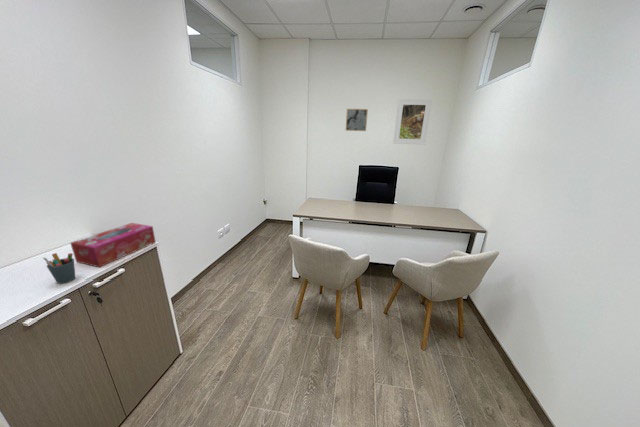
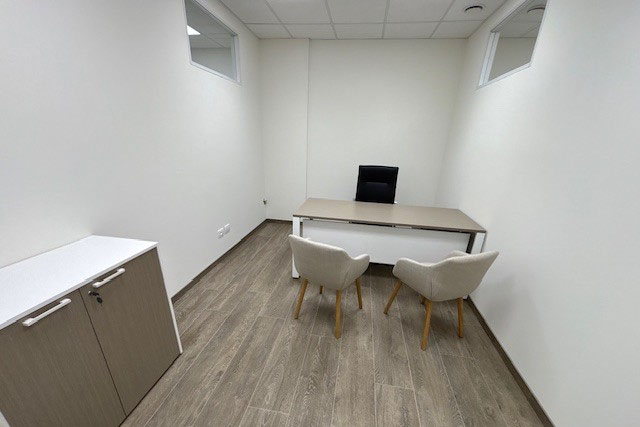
- wall art [345,108,369,132]
- tissue box [69,222,157,268]
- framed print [392,98,433,146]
- pen holder [42,252,76,285]
